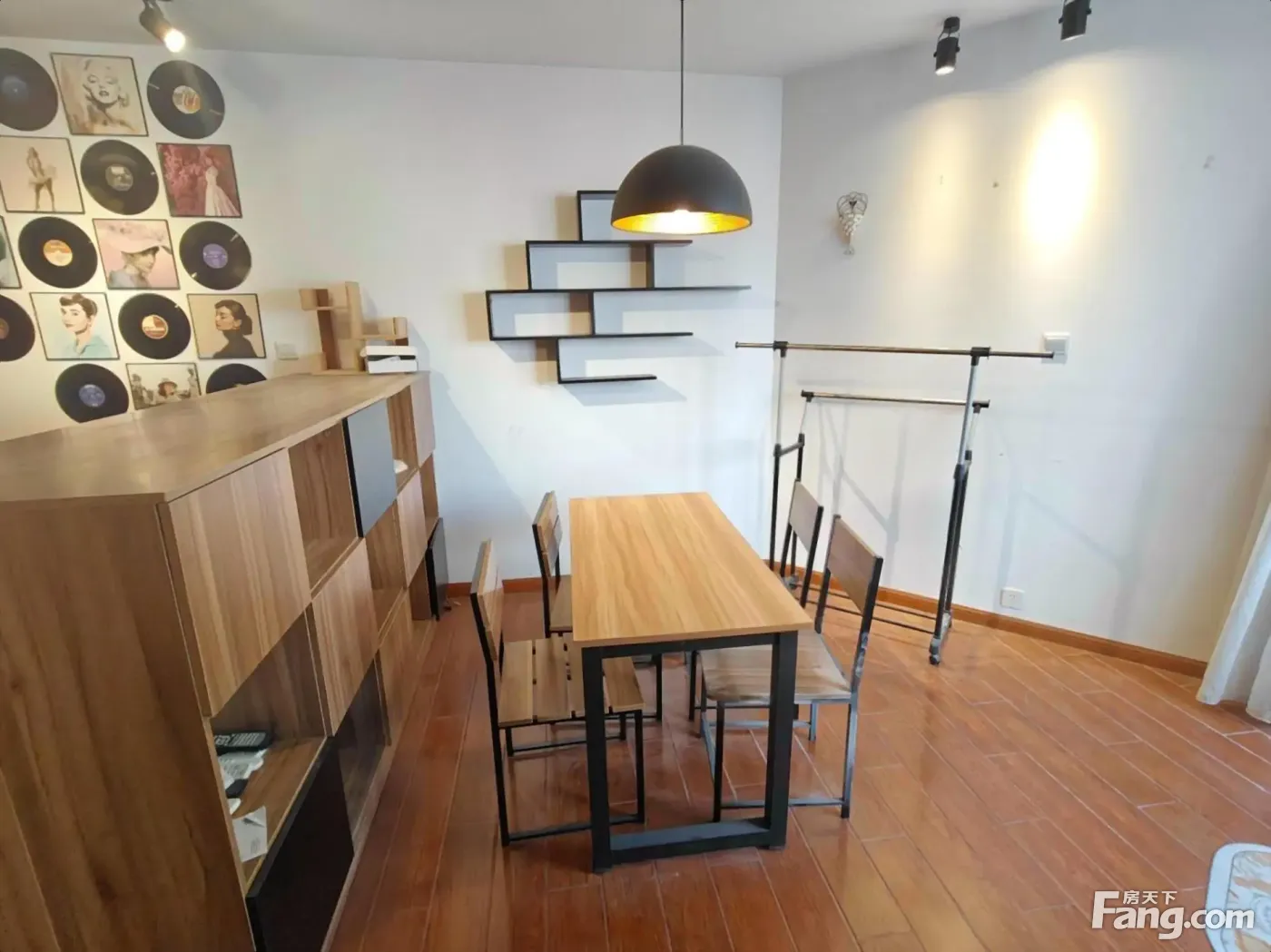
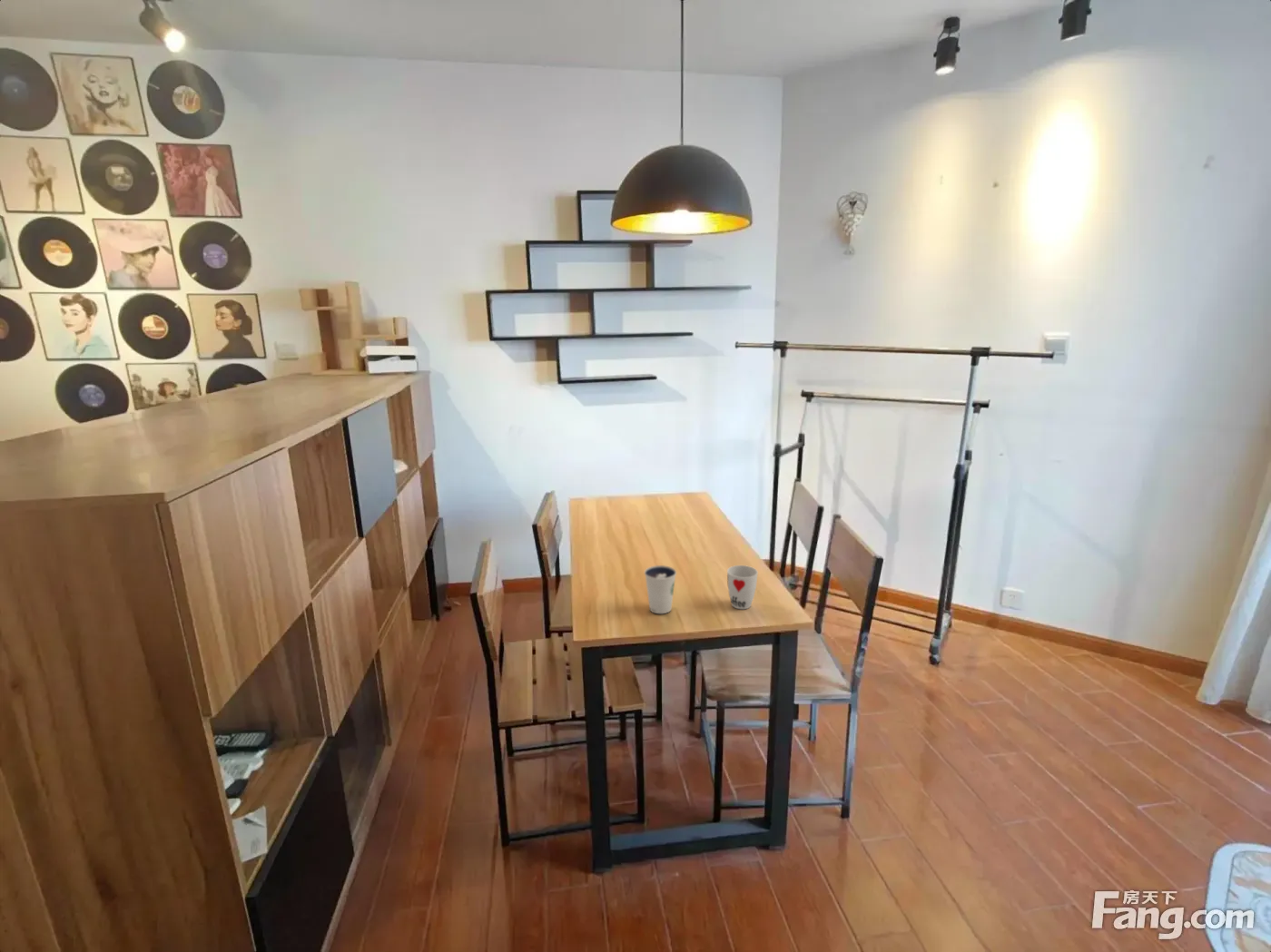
+ cup [726,564,759,610]
+ dixie cup [644,564,677,614]
